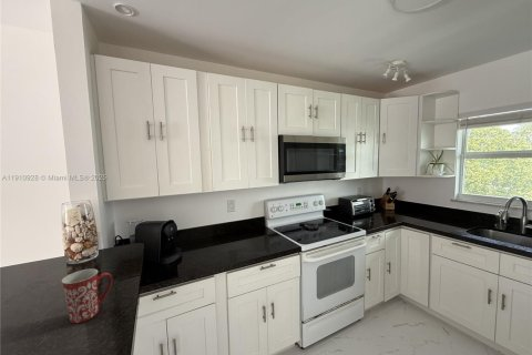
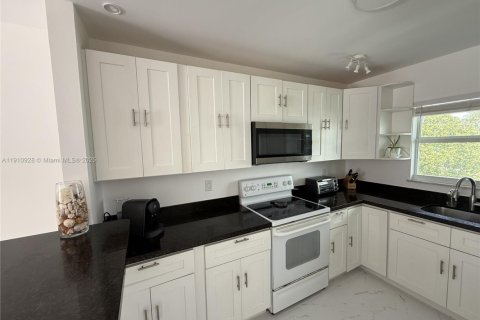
- mug [61,267,113,324]
